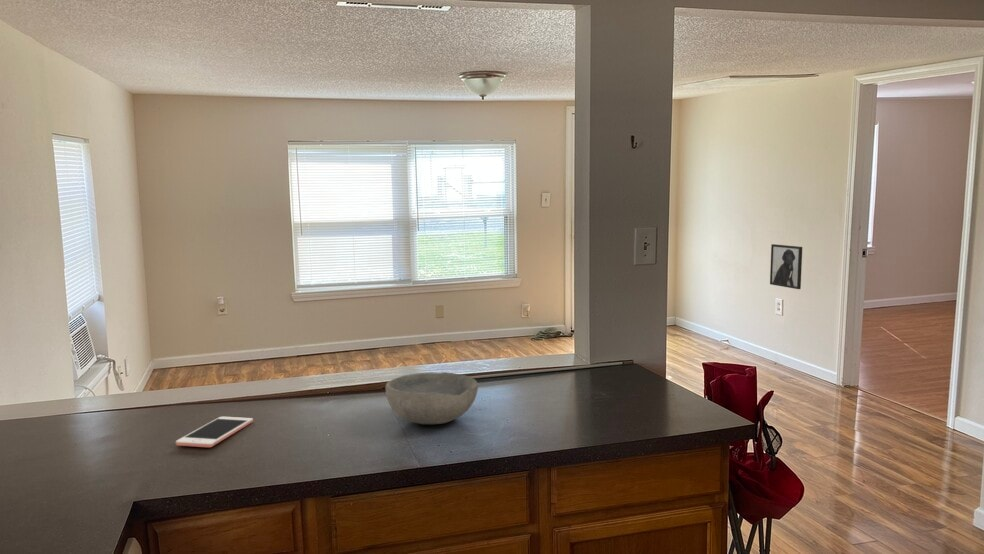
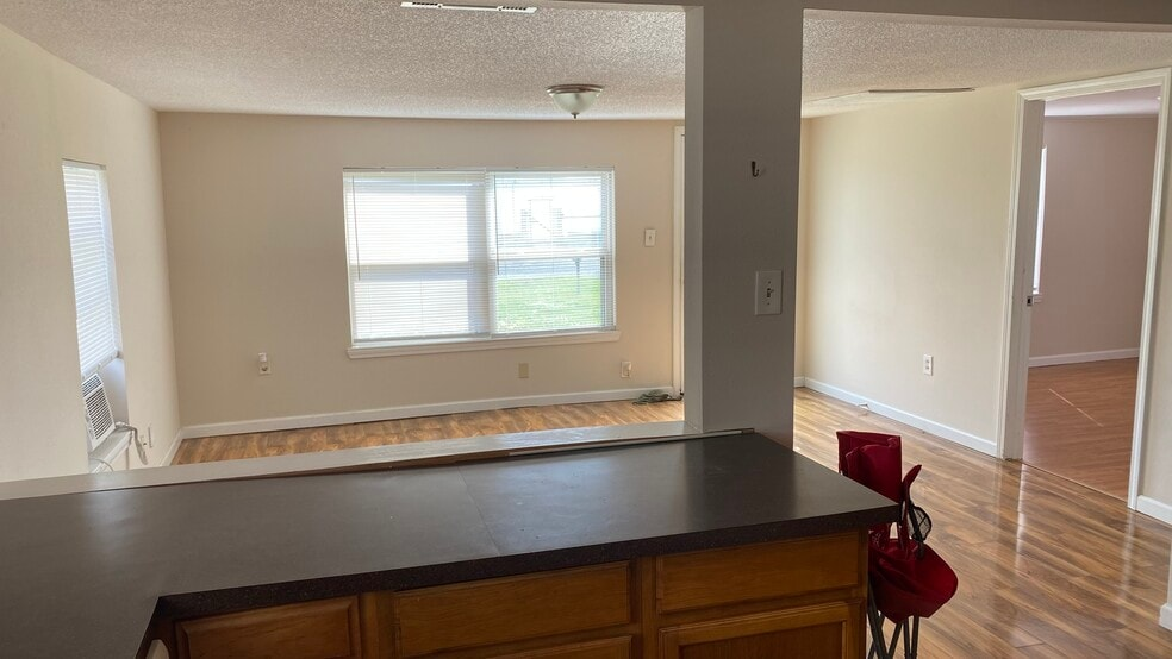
- cell phone [175,416,254,448]
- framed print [769,243,803,290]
- bowl [384,371,479,425]
